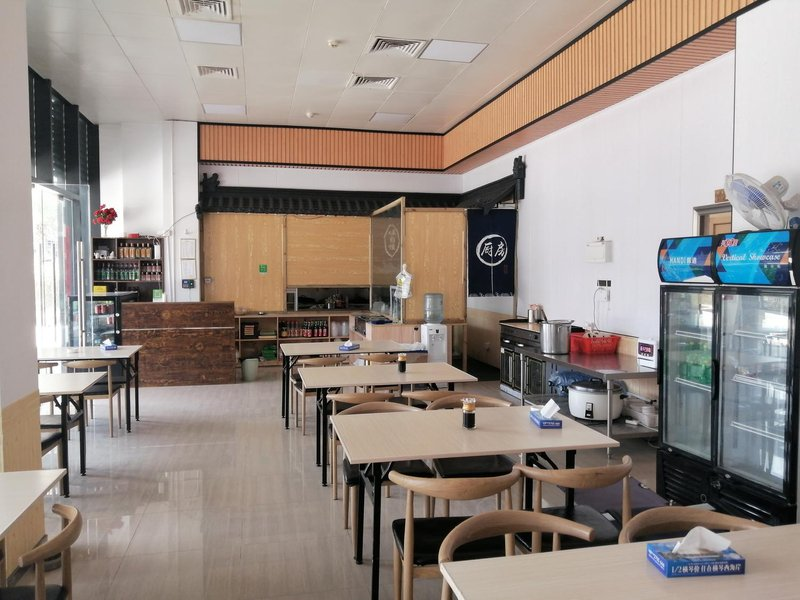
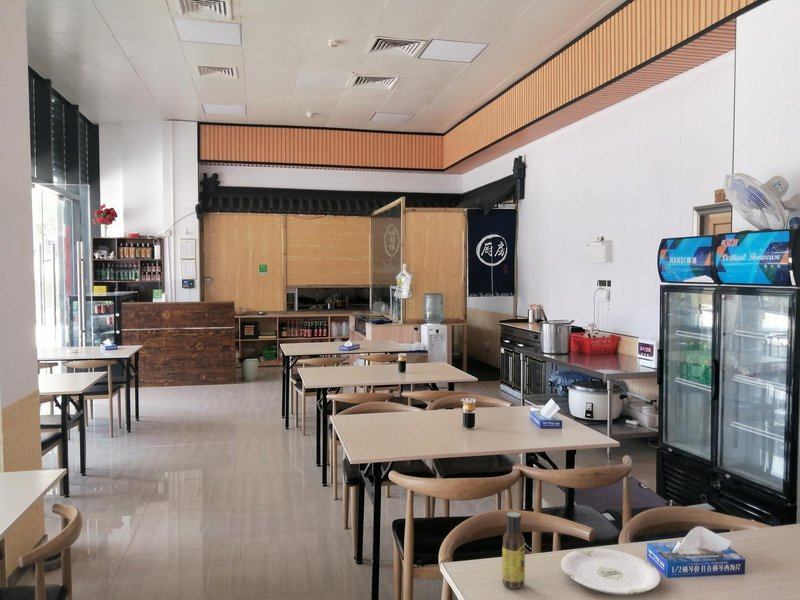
+ sauce bottle [501,511,526,589]
+ plate [560,548,661,596]
